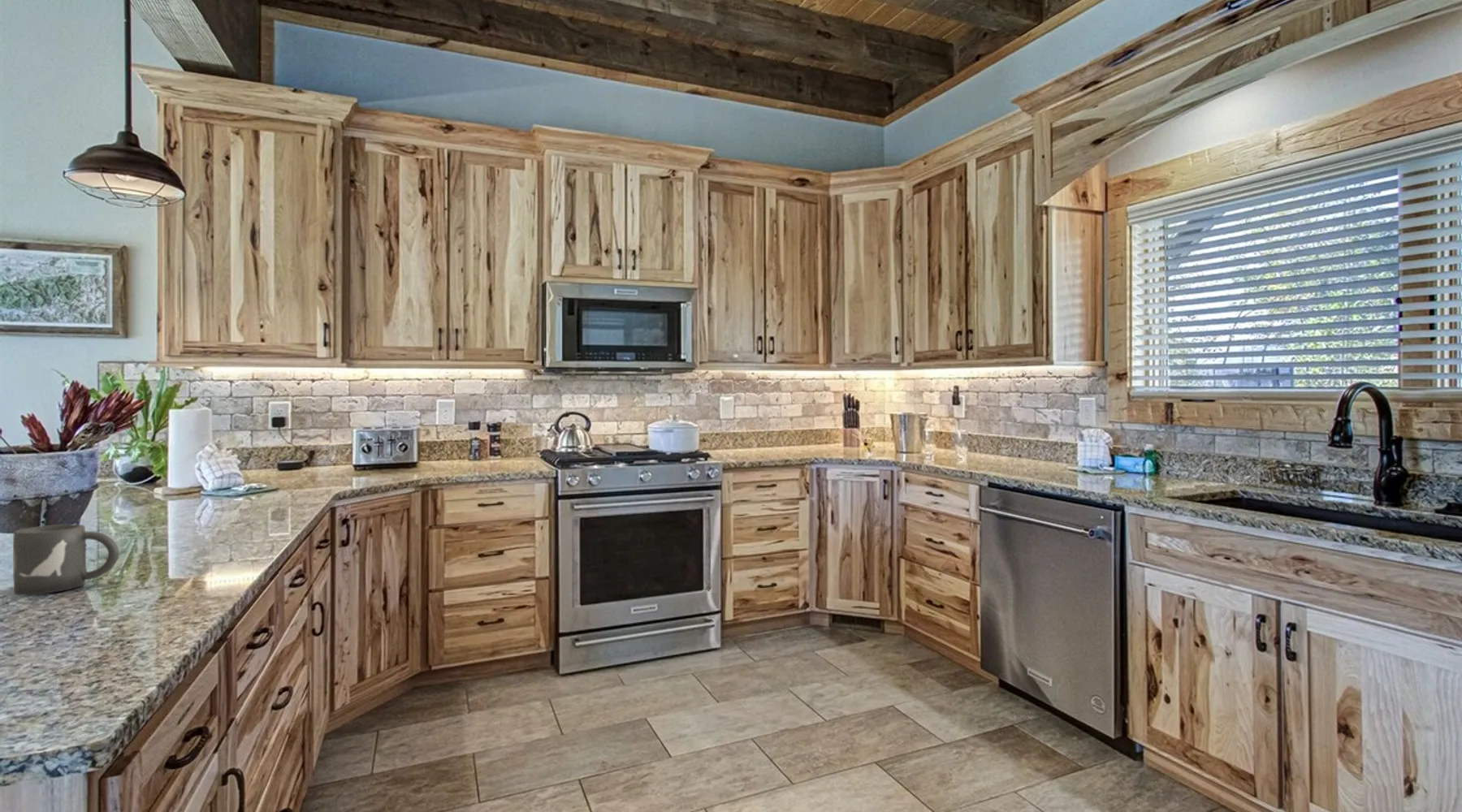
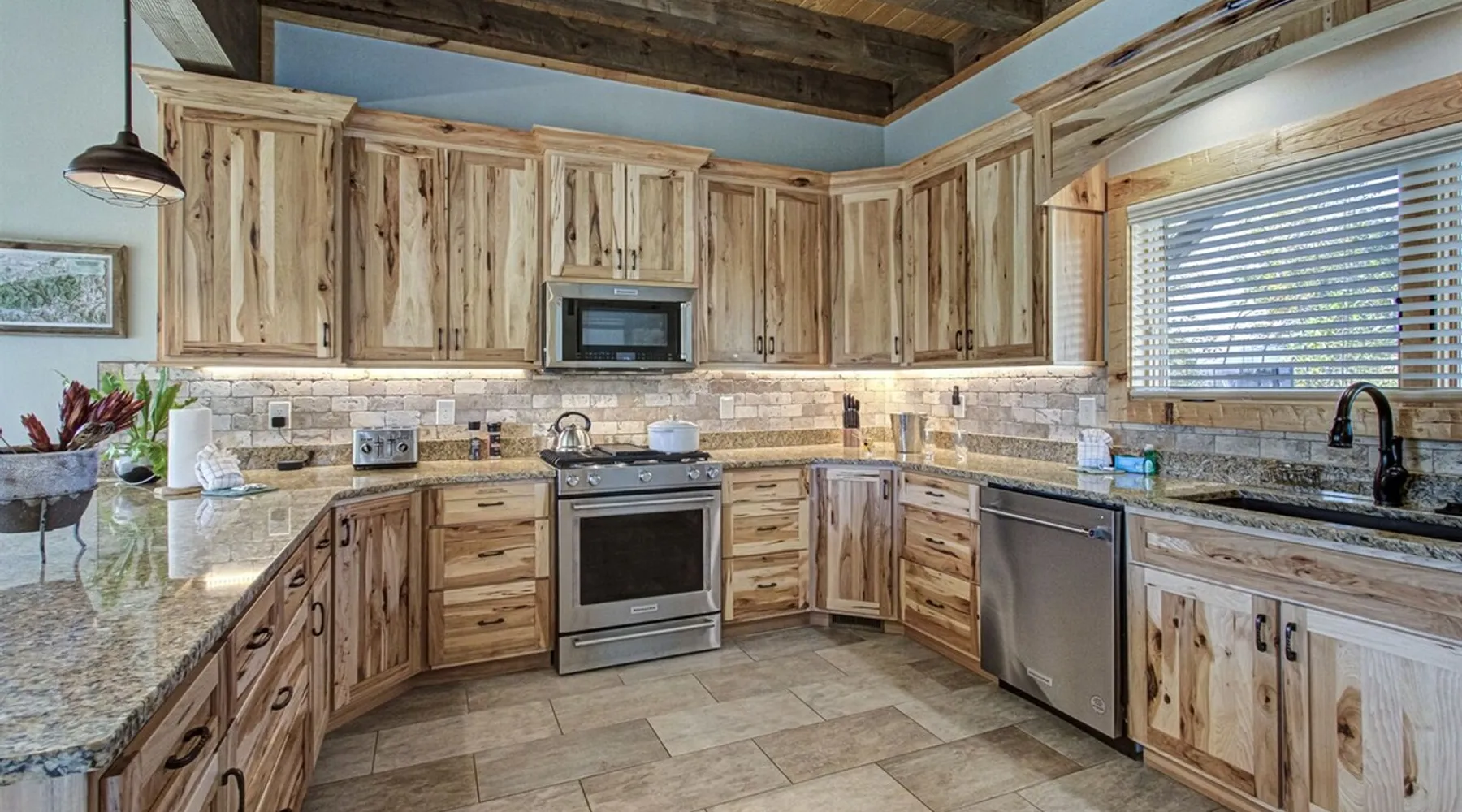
- mug [12,524,120,596]
